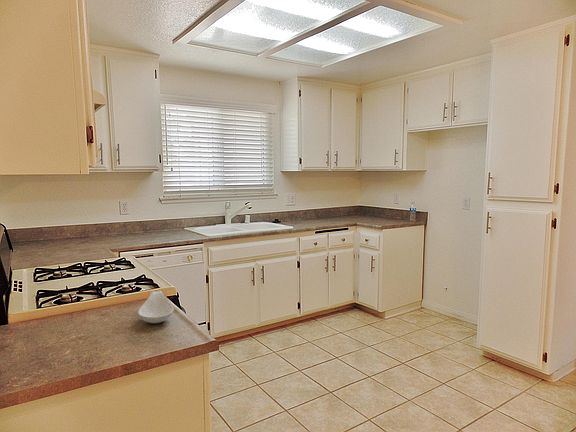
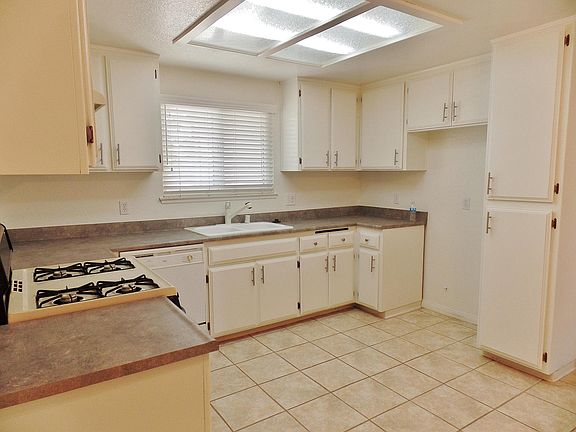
- spoon rest [137,290,175,324]
